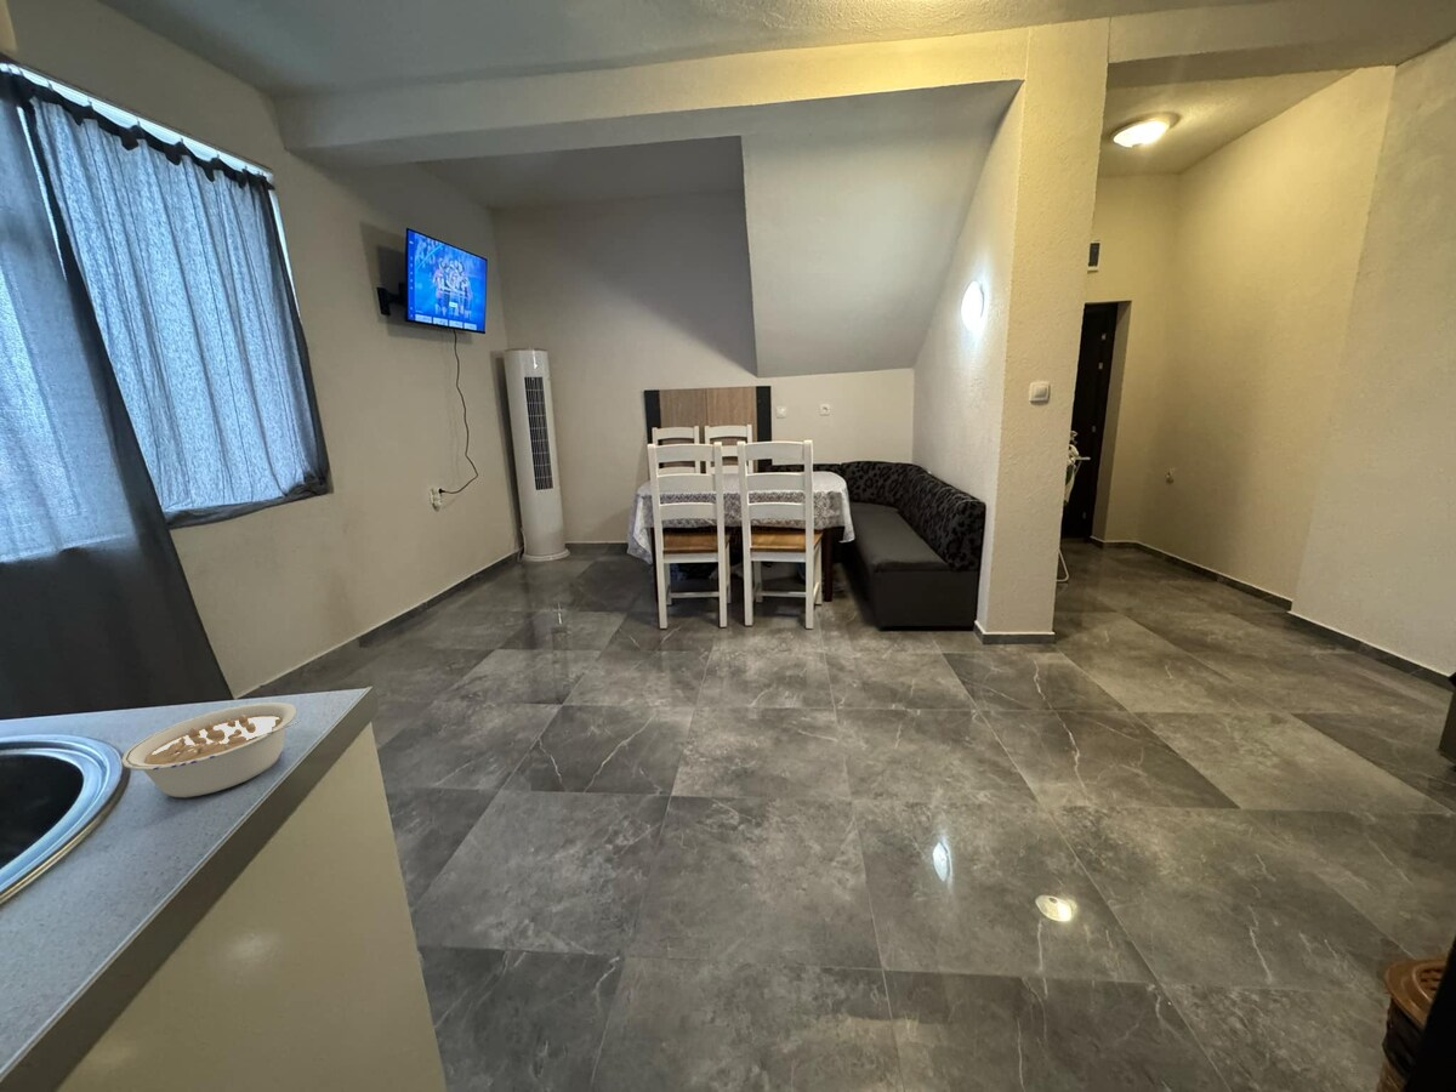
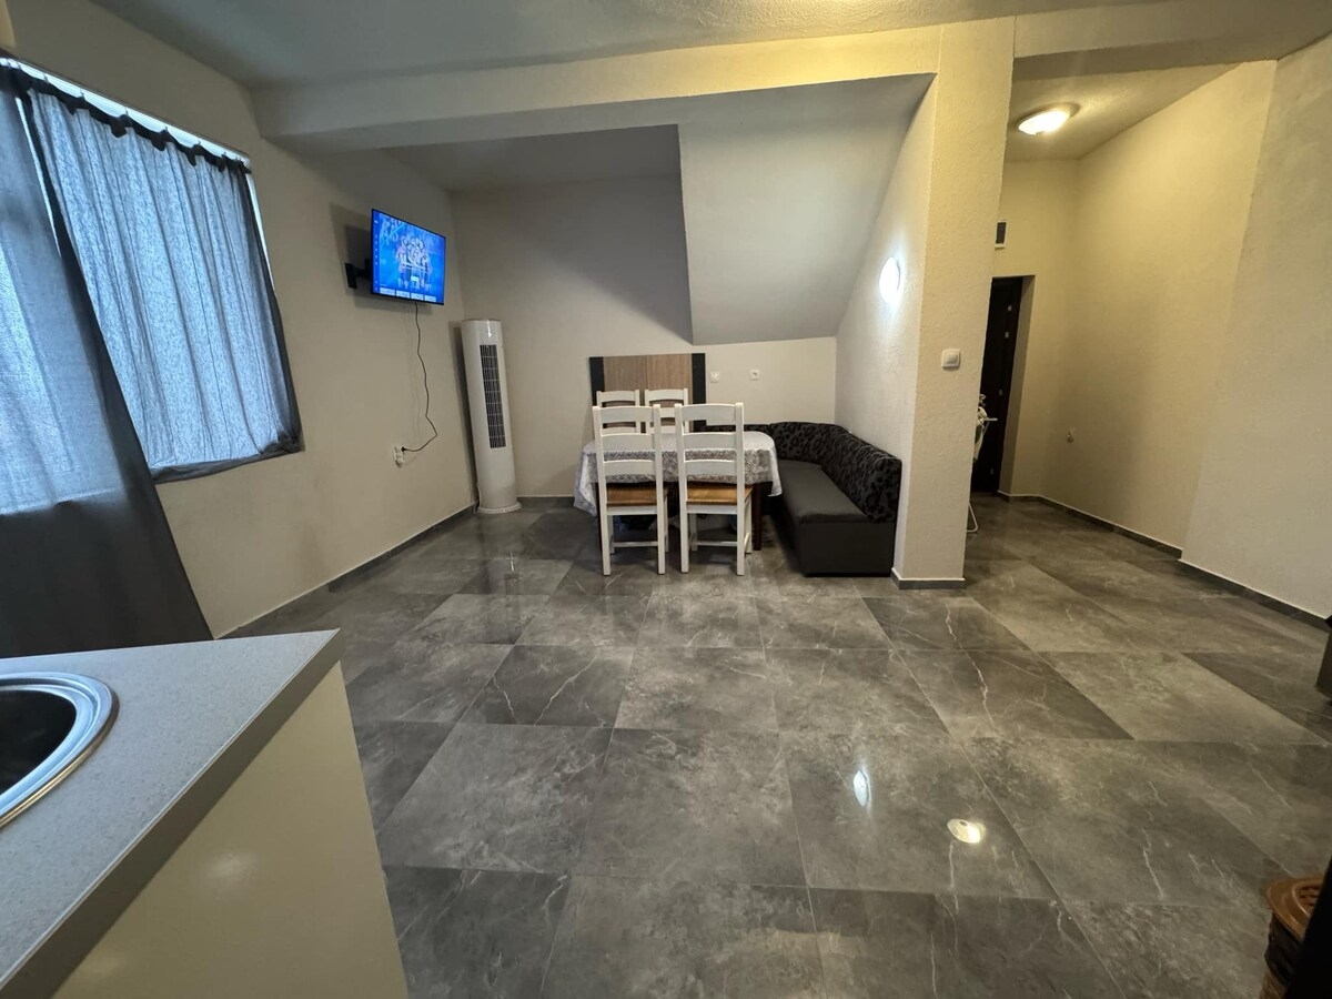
- legume [120,701,301,798]
